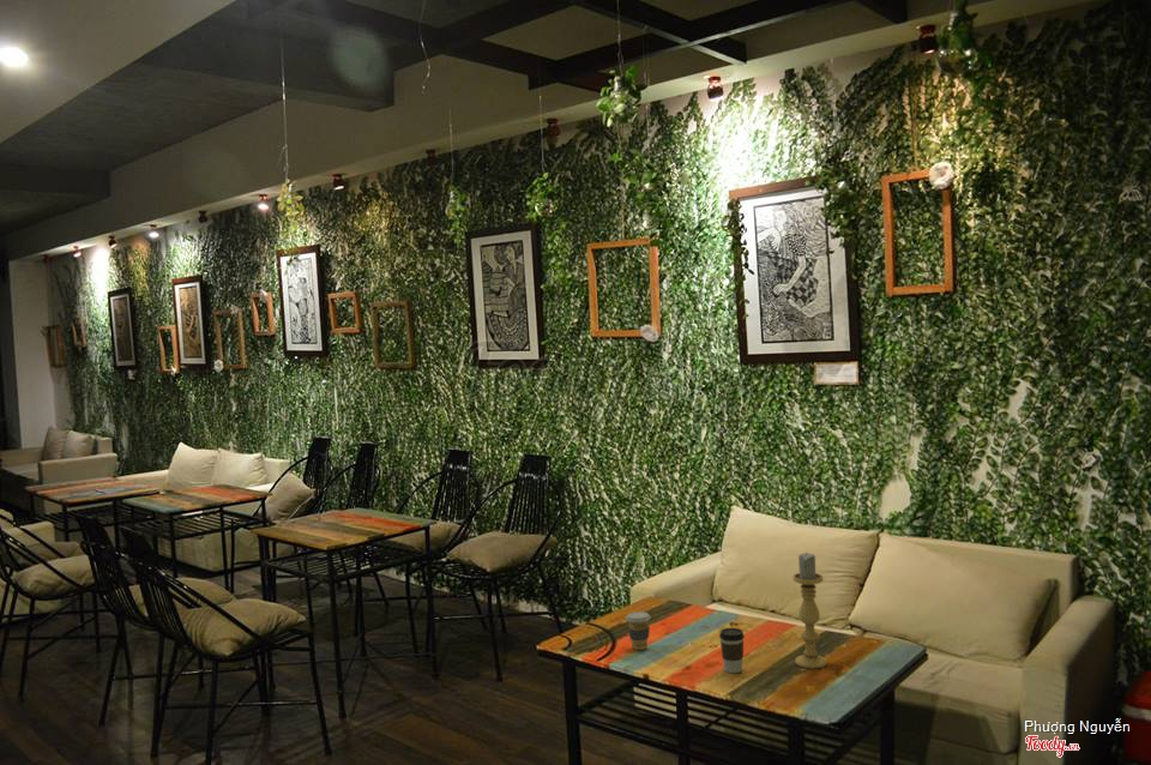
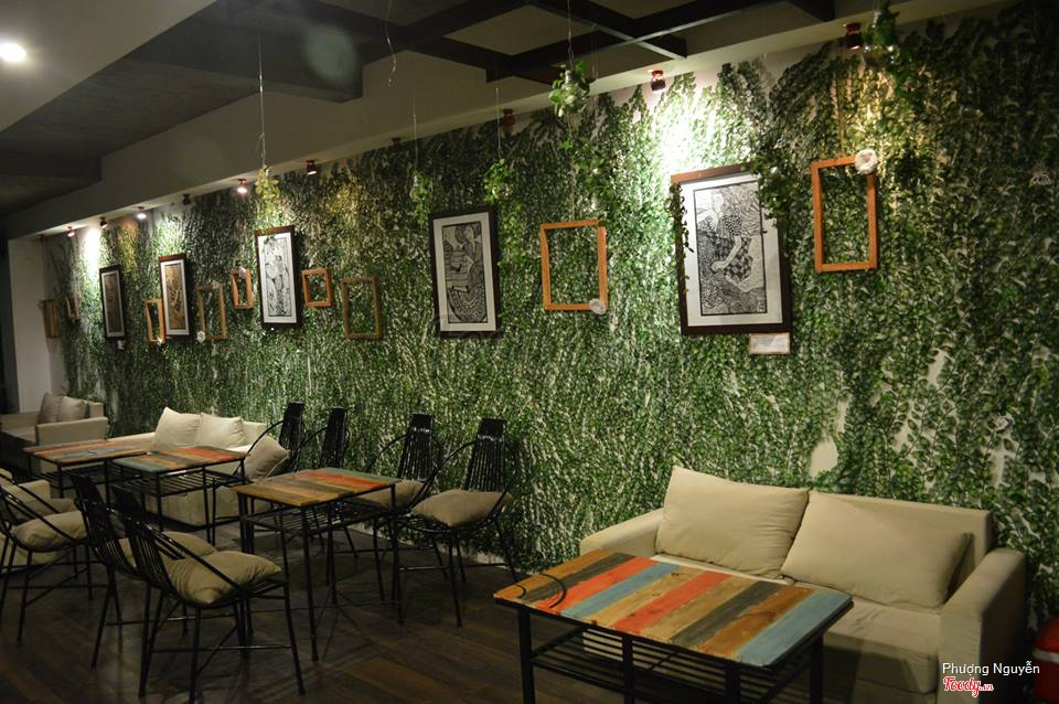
- coffee cup [625,610,652,651]
- candle holder [791,552,828,670]
- coffee cup [718,627,746,674]
